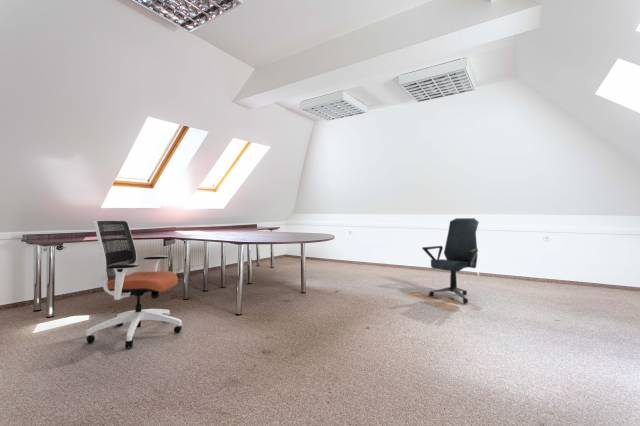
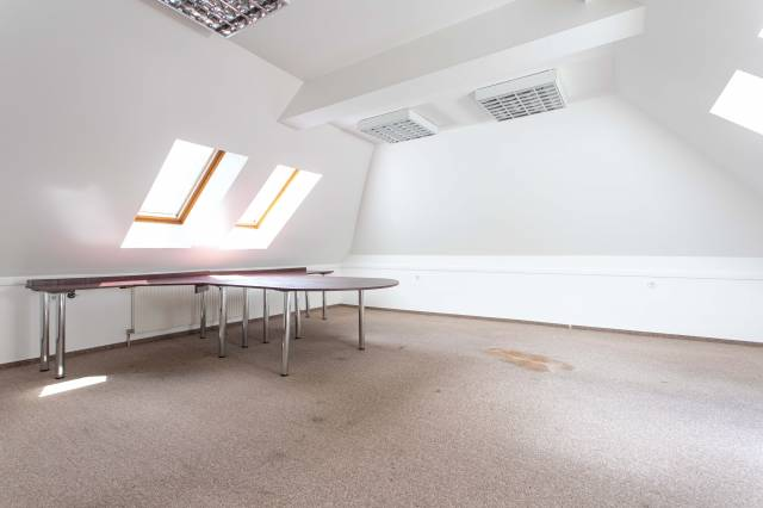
- office chair [85,219,183,349]
- office chair [421,217,480,304]
